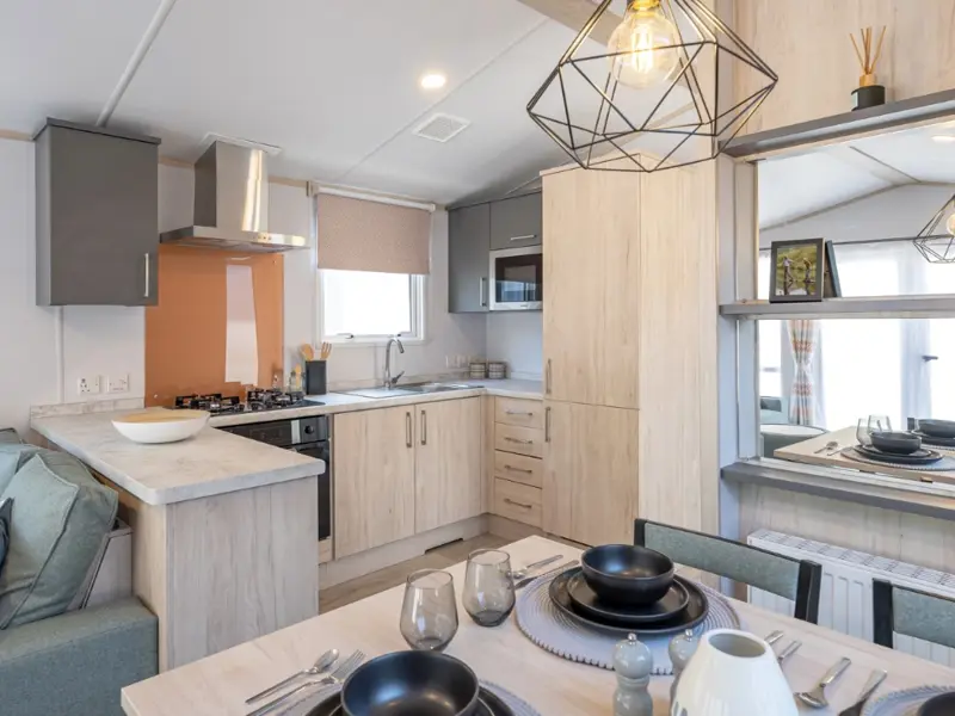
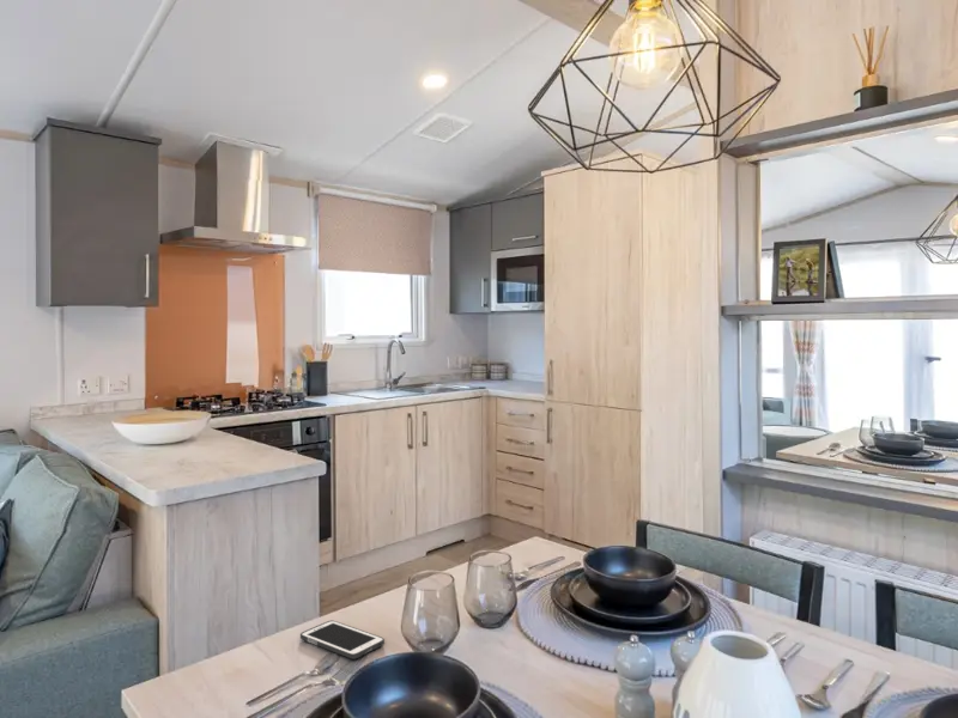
+ cell phone [299,620,386,661]
